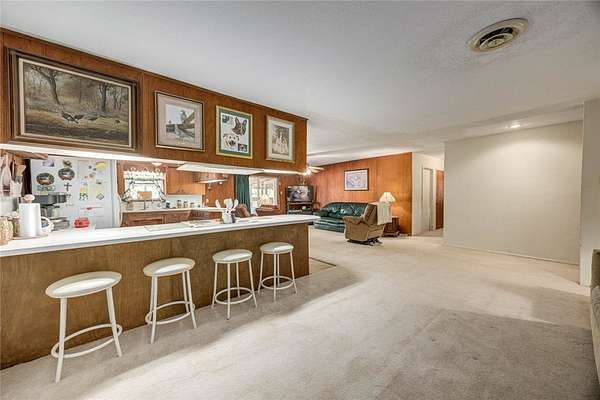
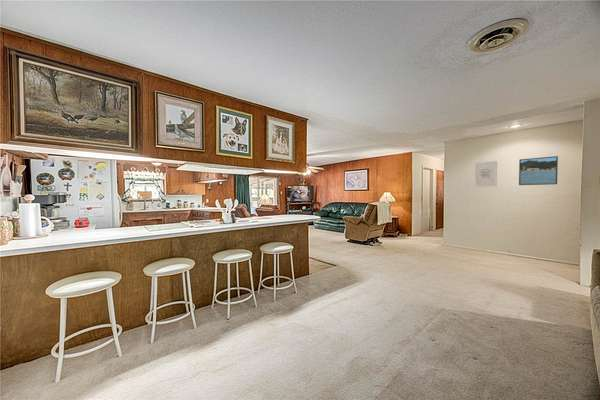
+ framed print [518,155,559,186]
+ wall art [474,160,498,188]
